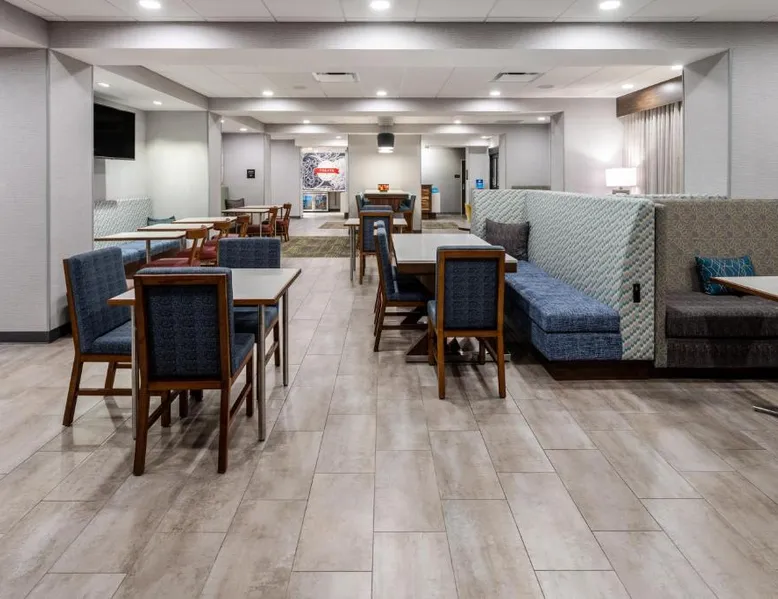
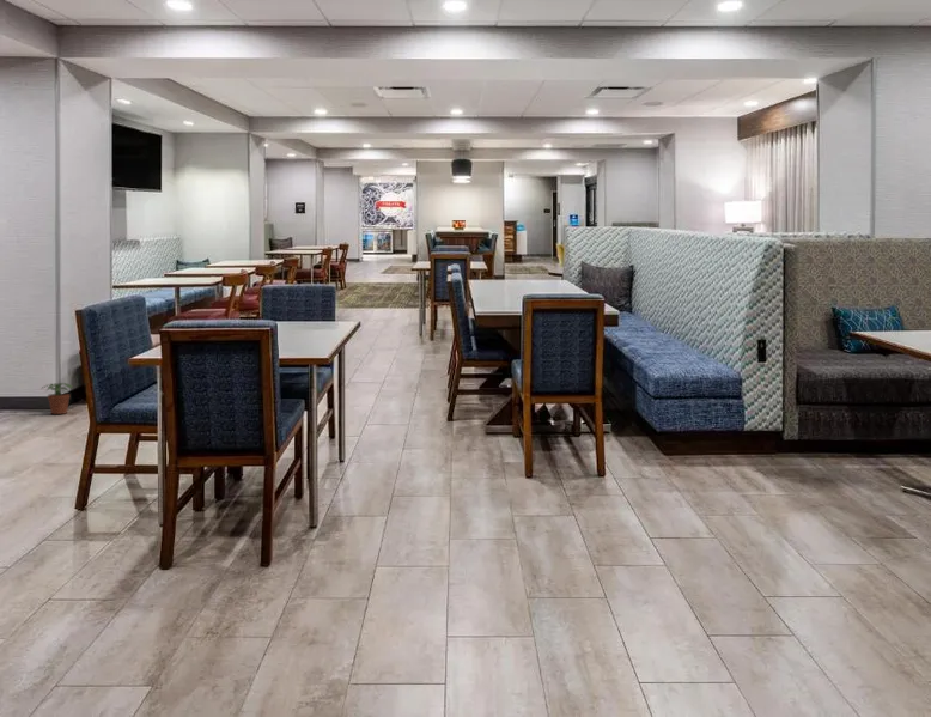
+ potted plant [39,382,74,415]
